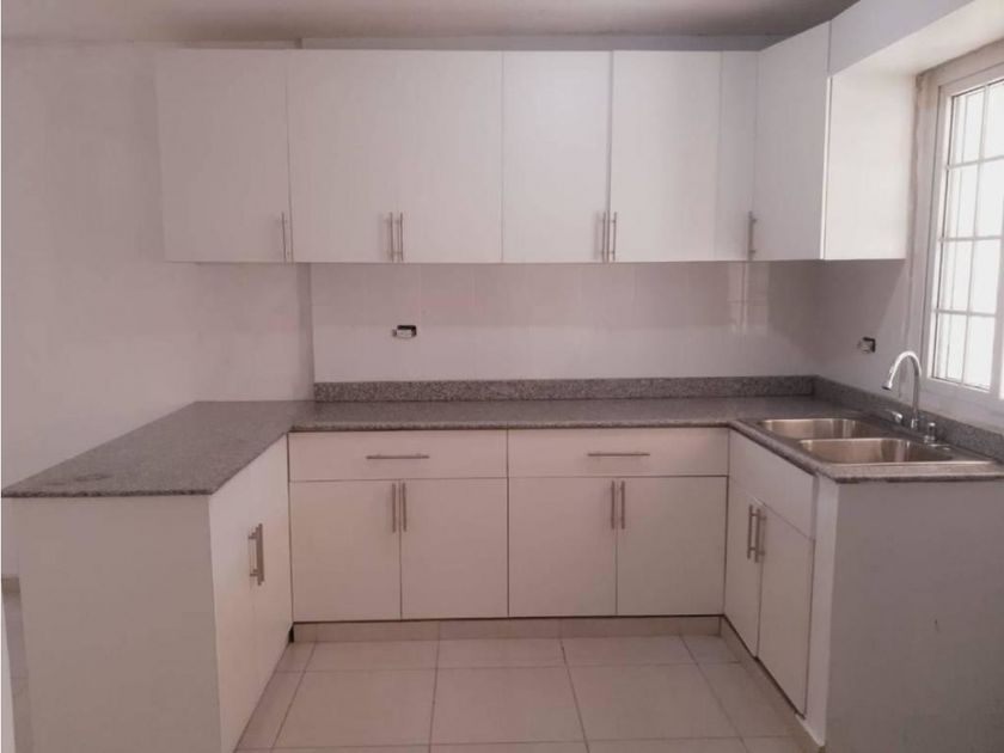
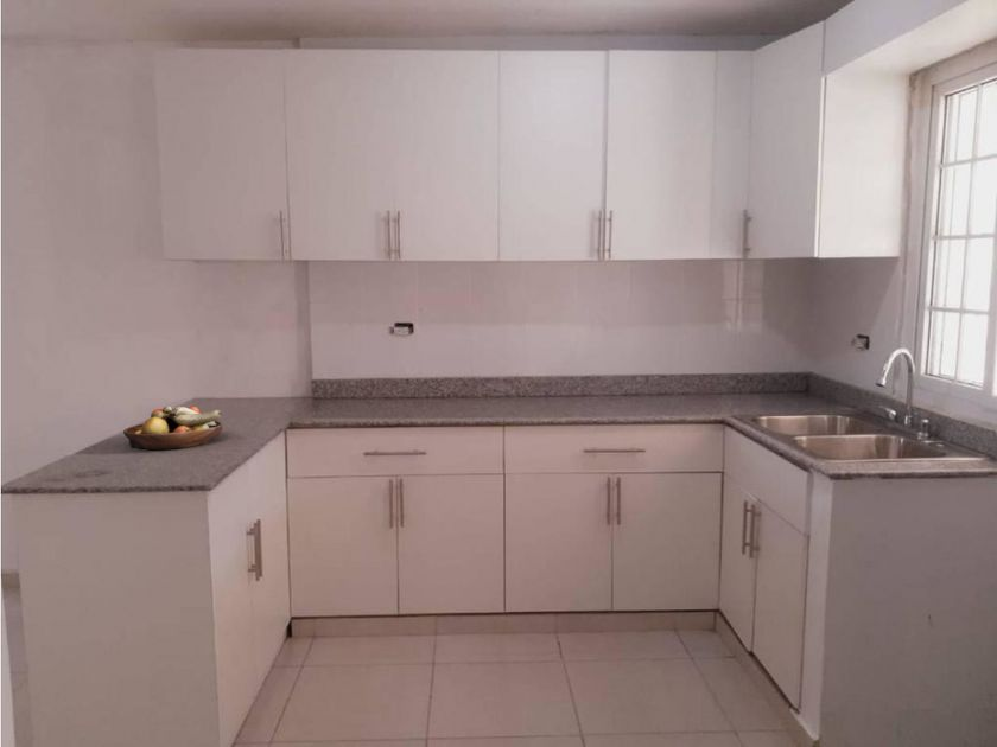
+ fruit bowl [122,406,223,451]
